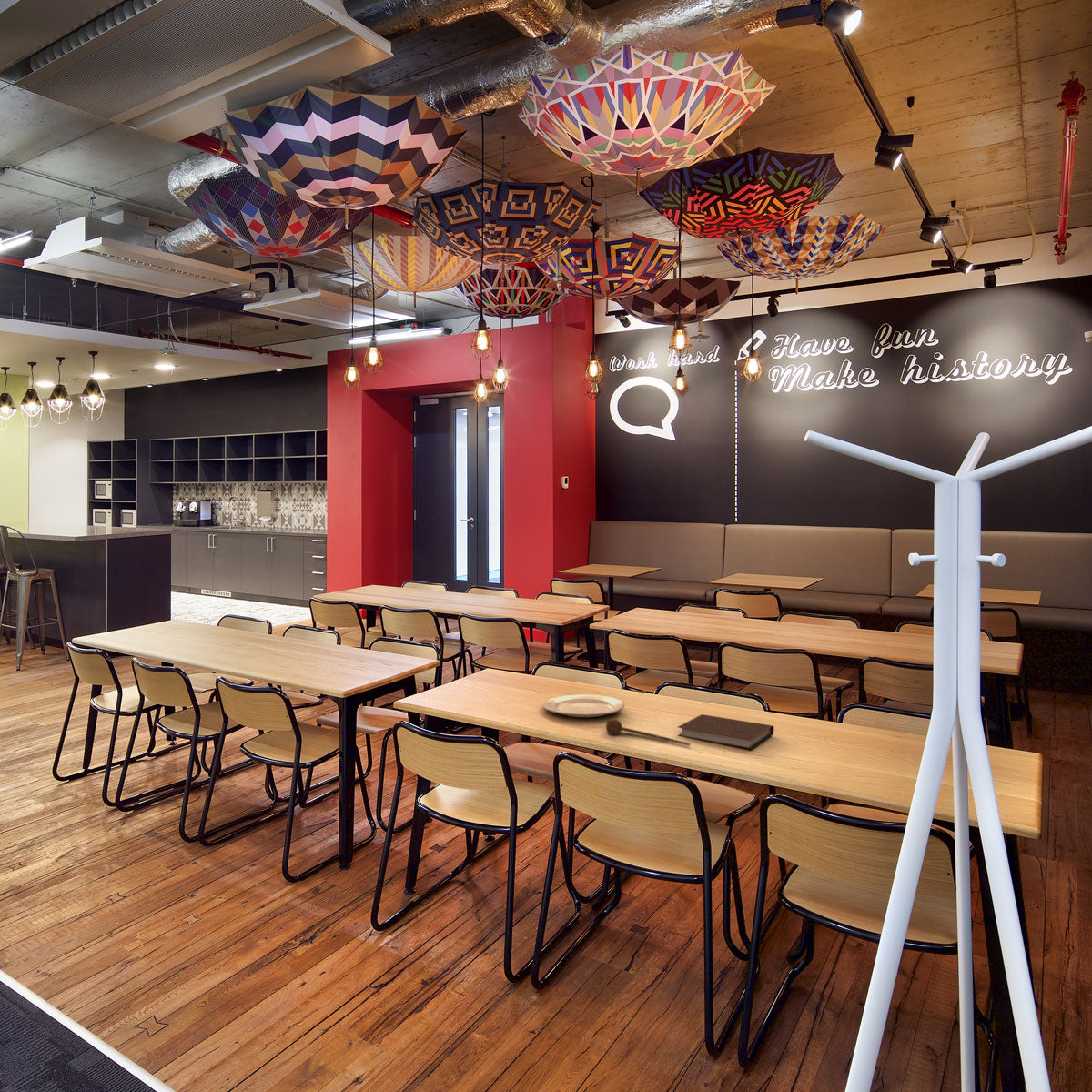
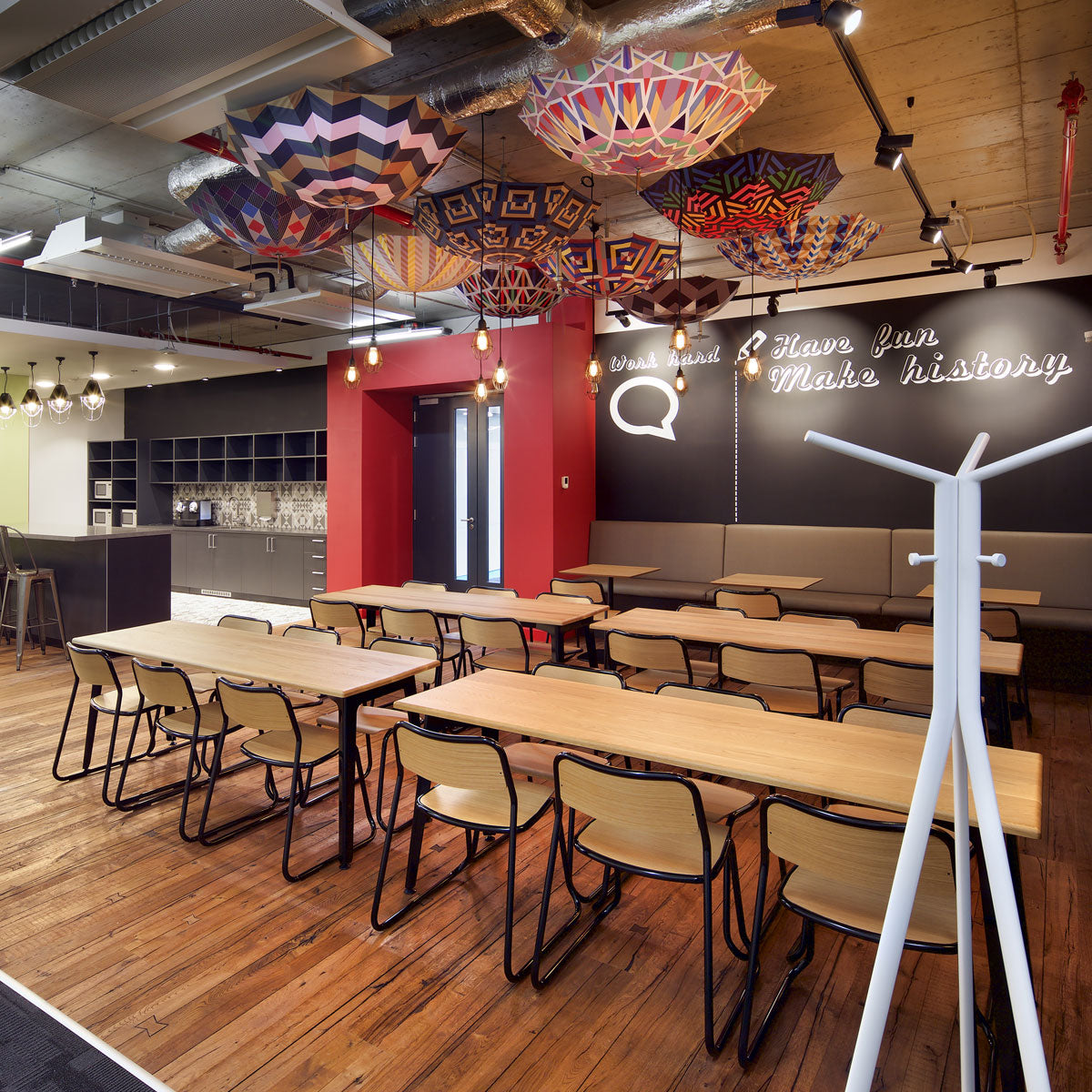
- spoon [605,718,692,747]
- notebook [677,713,774,751]
- chinaware [542,694,625,718]
